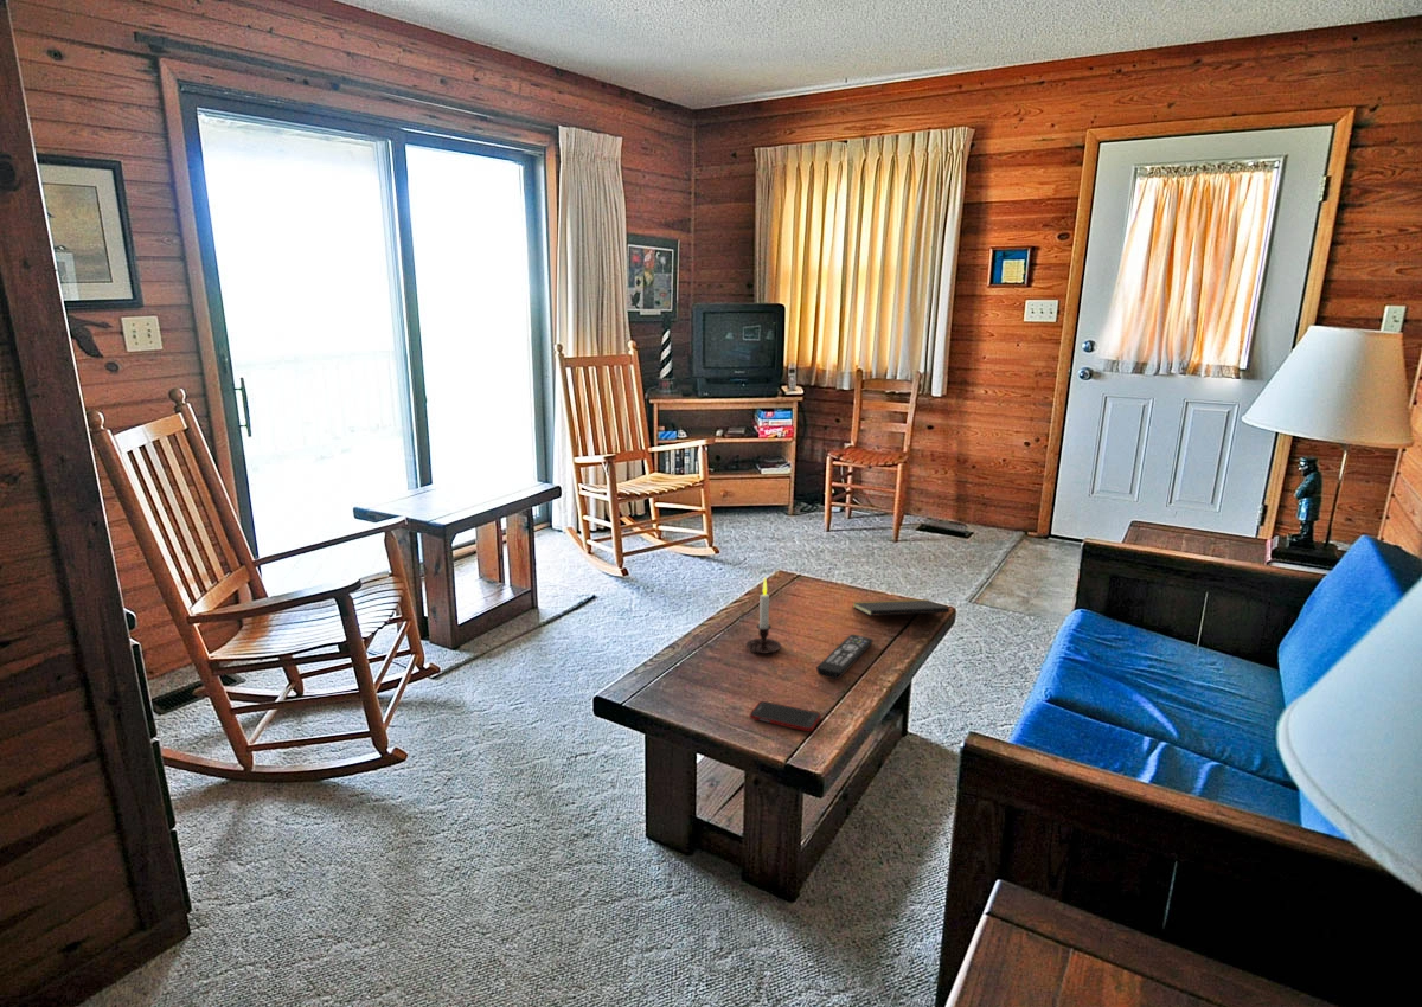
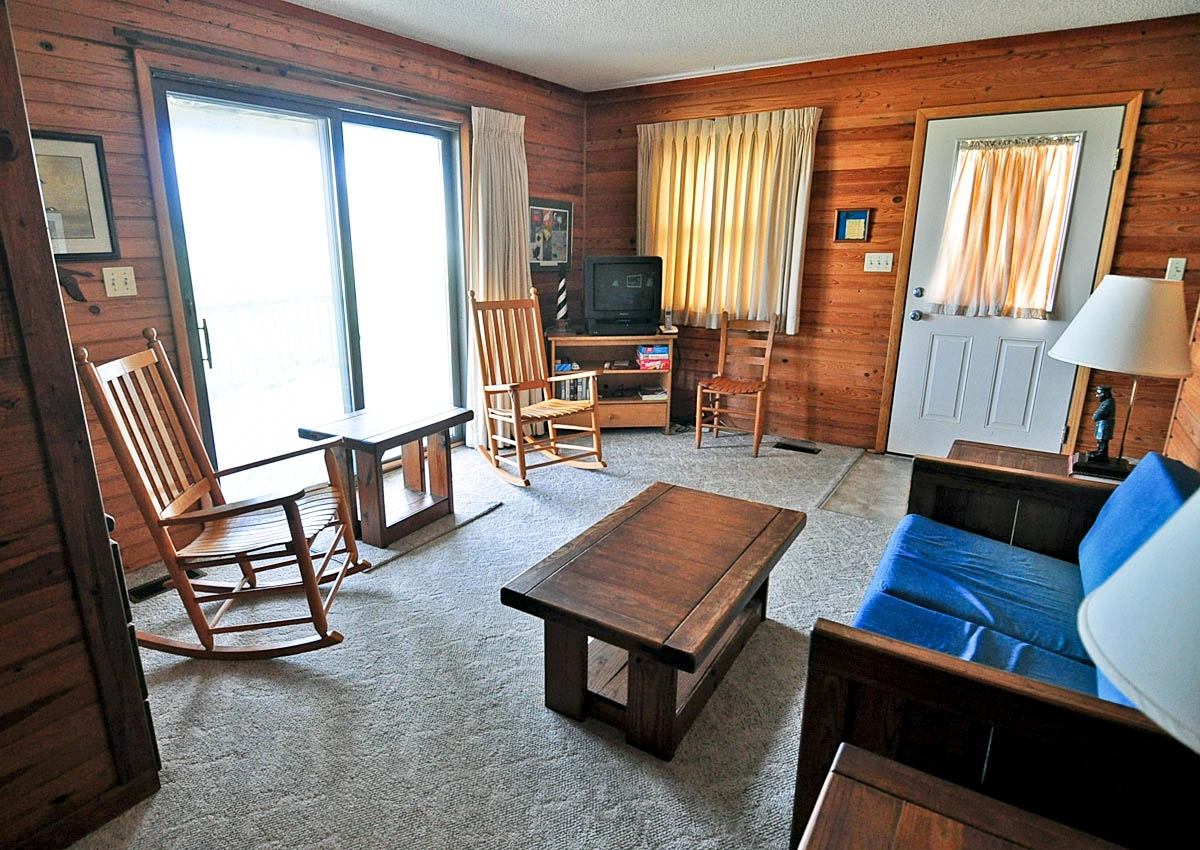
- candle [745,576,782,655]
- remote control [815,634,875,680]
- notepad [851,598,952,623]
- cell phone [749,700,822,732]
